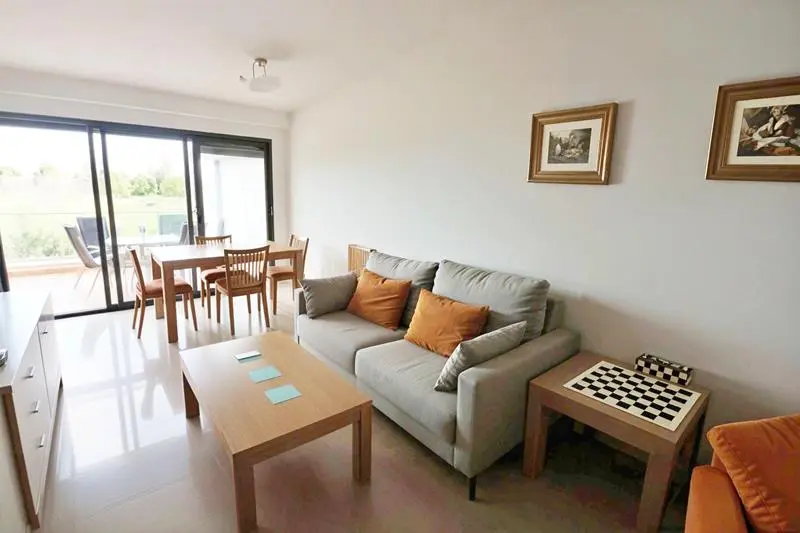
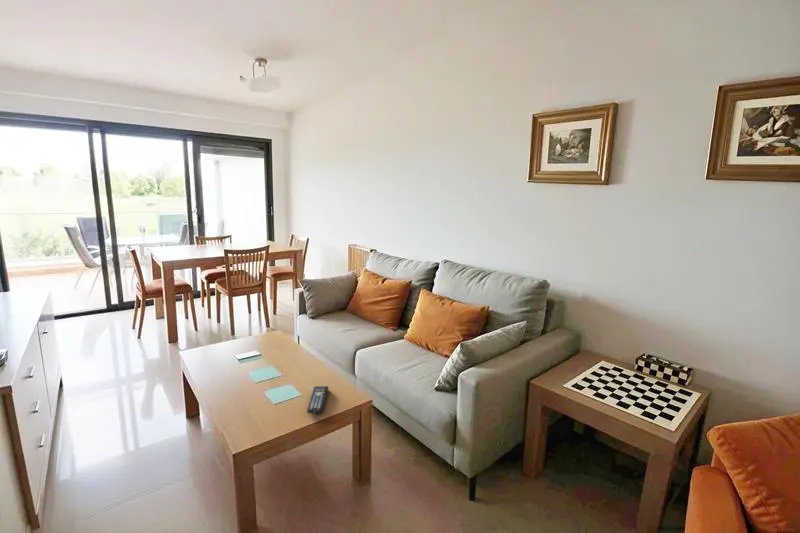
+ remote control [306,385,329,414]
